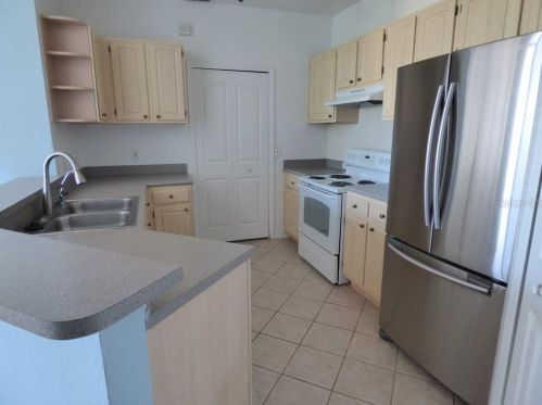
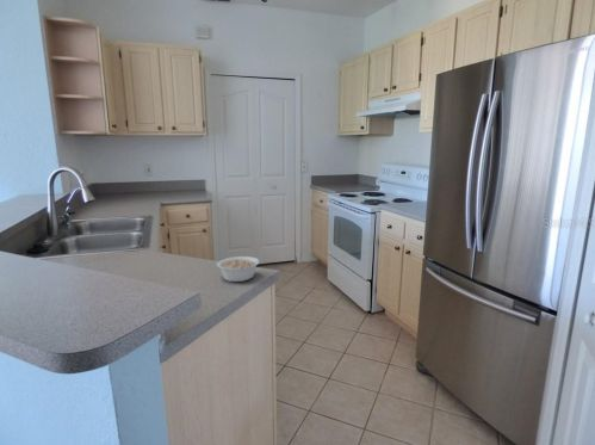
+ legume [216,255,269,283]
